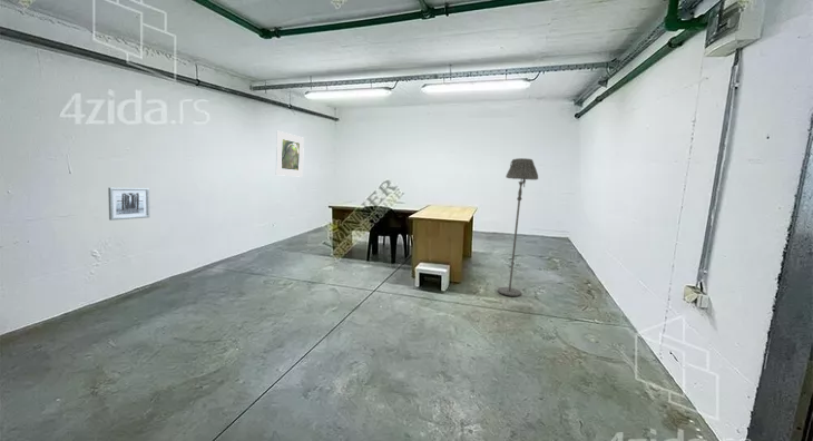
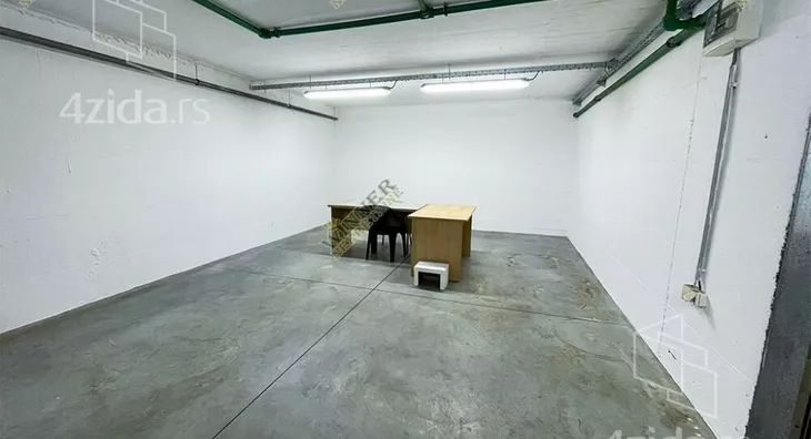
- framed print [275,130,305,178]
- floor lamp [497,157,539,297]
- wall art [107,187,150,222]
